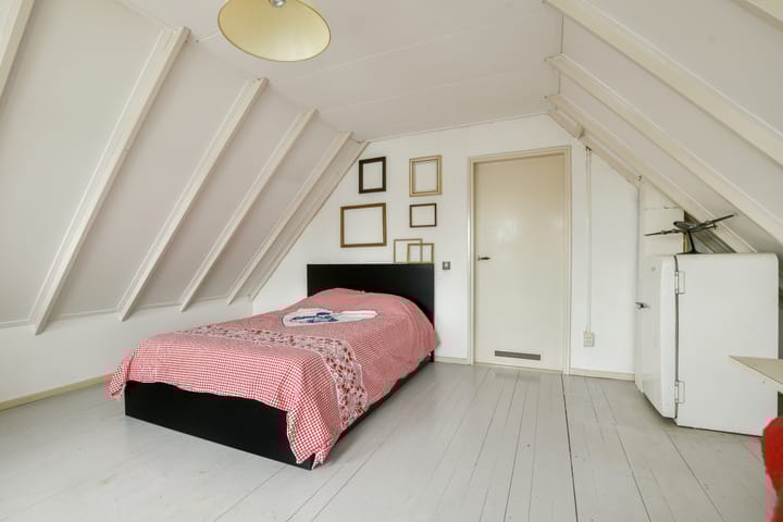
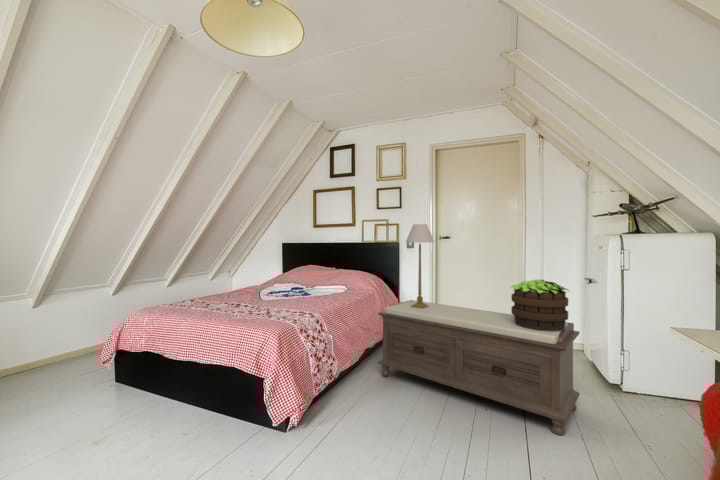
+ table lamp [405,223,436,309]
+ potted plant [509,278,570,332]
+ bench [377,299,581,437]
